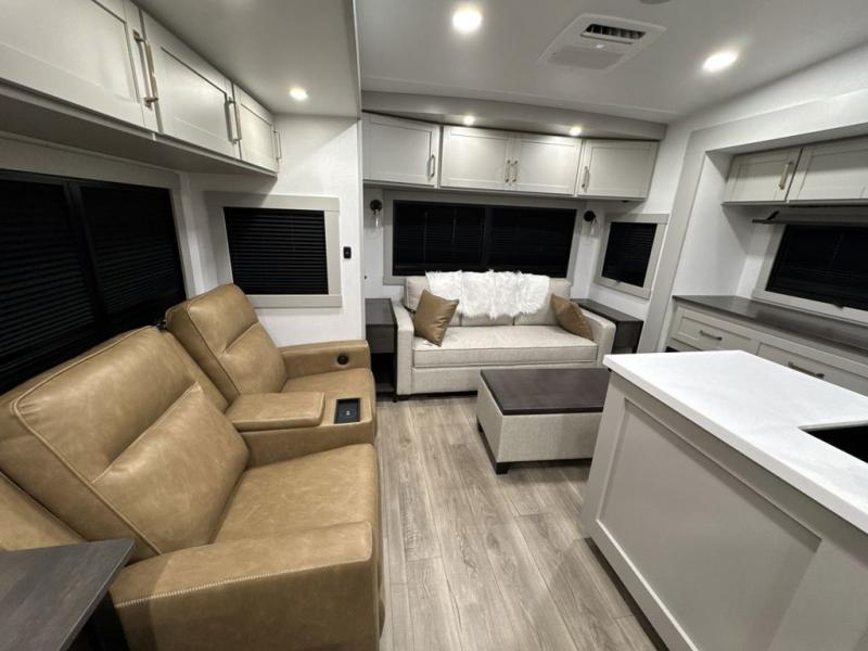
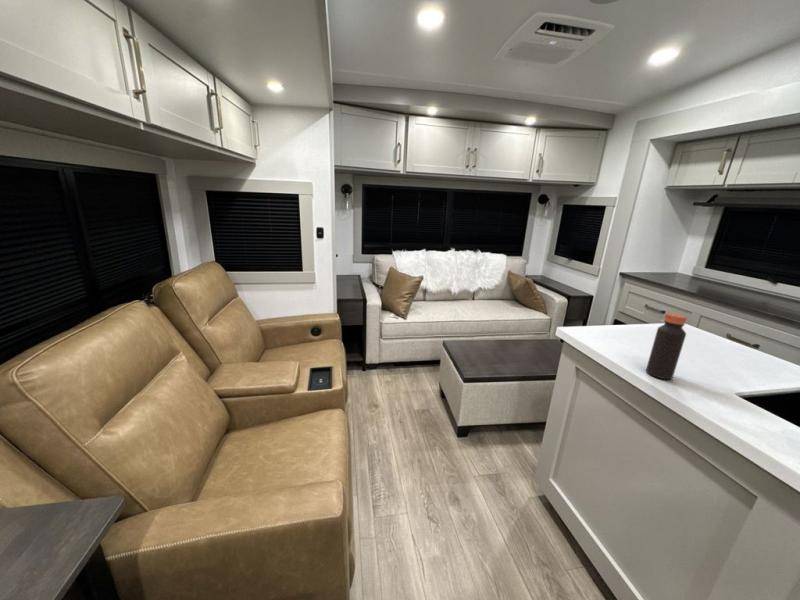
+ bottle [645,312,688,380]
